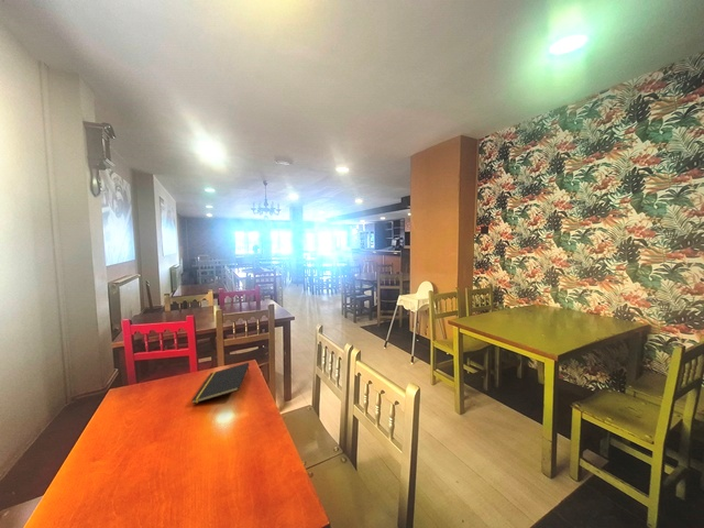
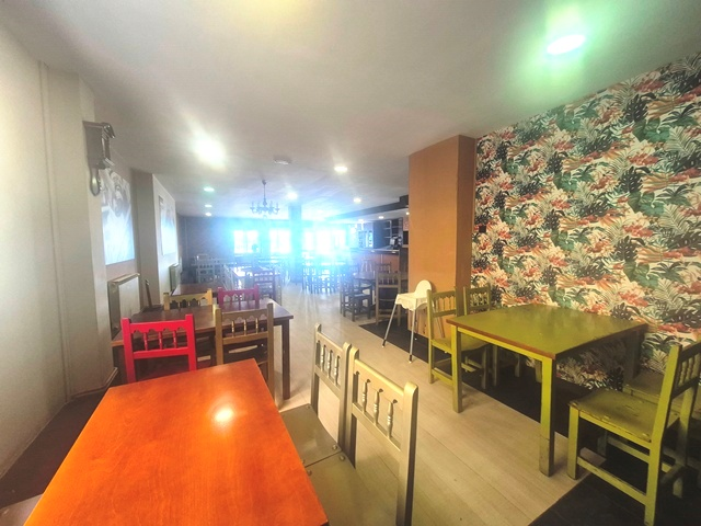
- notepad [191,362,250,405]
